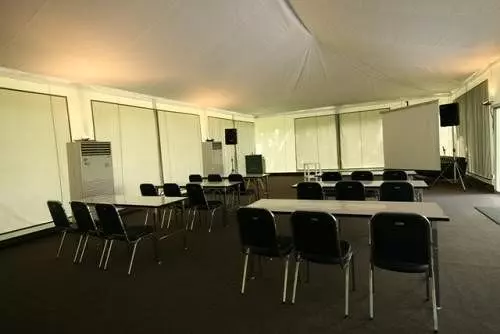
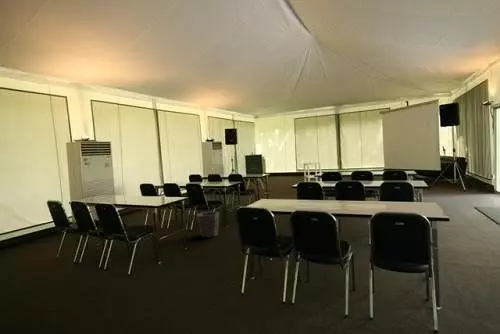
+ waste bin [196,211,220,238]
